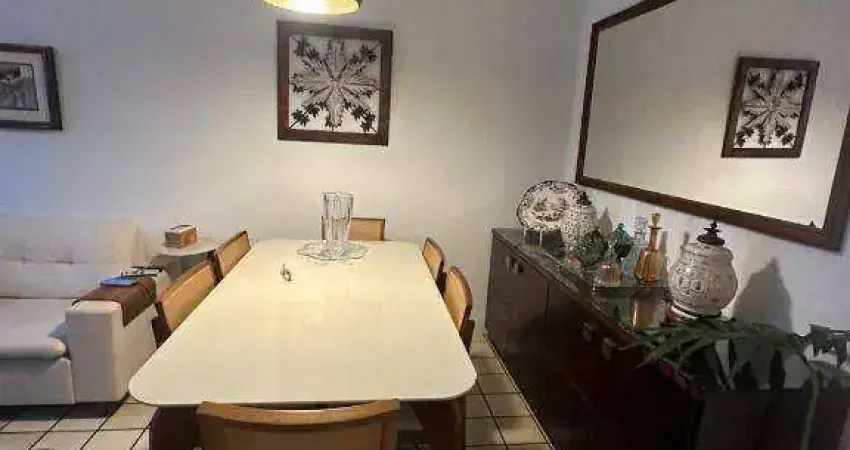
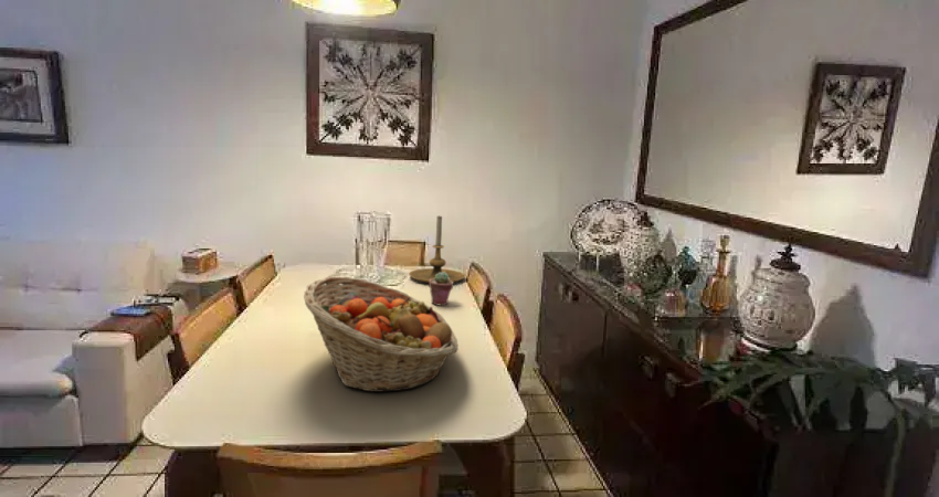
+ potted succulent [428,272,454,306]
+ fruit basket [303,275,460,393]
+ candle holder [408,215,466,284]
